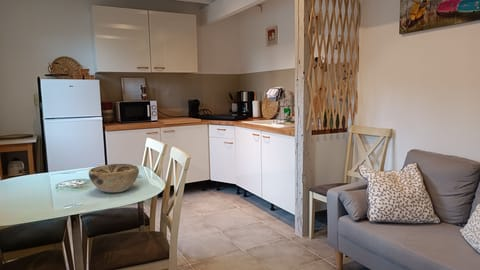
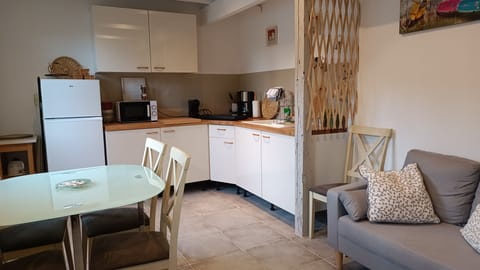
- decorative bowl [88,163,140,193]
